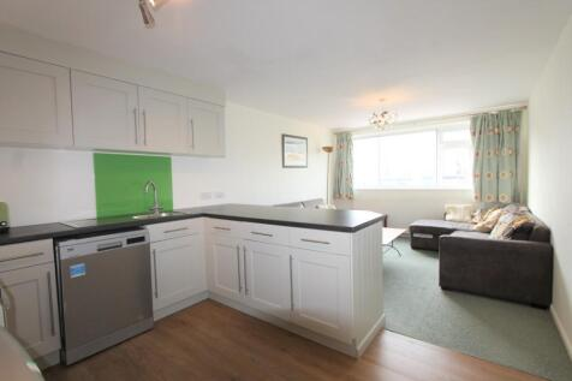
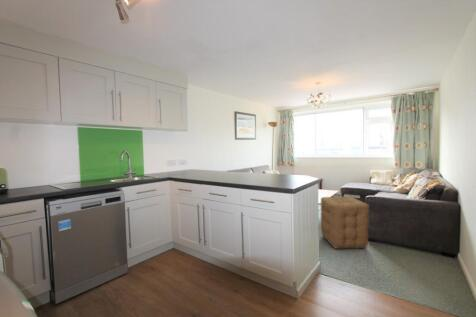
+ ottoman [320,195,370,250]
